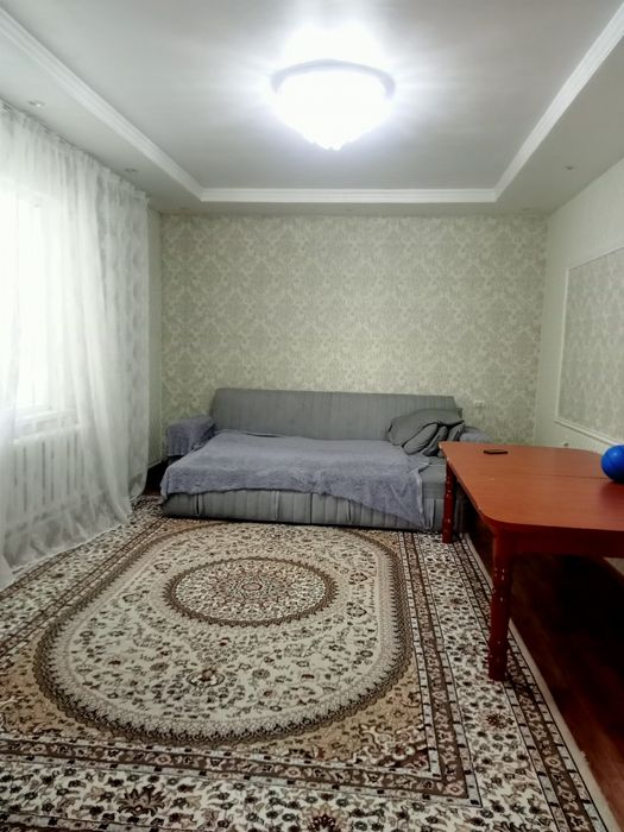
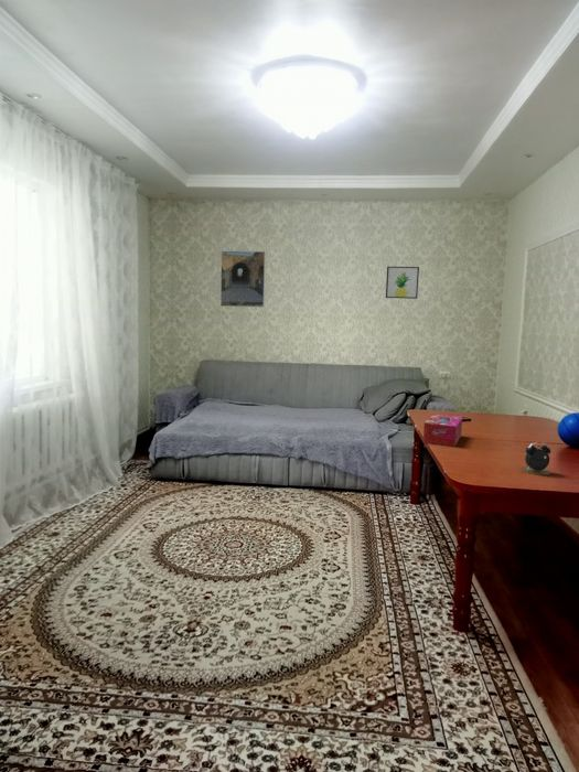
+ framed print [219,249,266,309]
+ tissue box [422,414,463,448]
+ alarm clock [519,442,553,476]
+ wall art [385,266,420,300]
